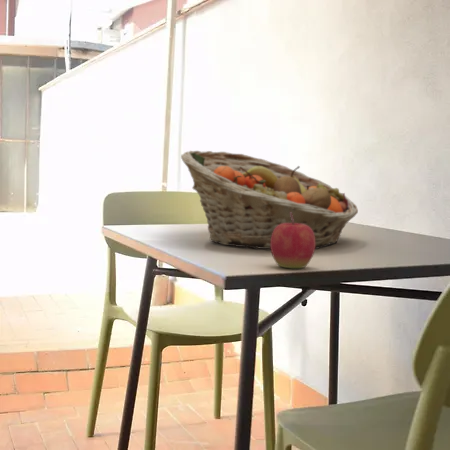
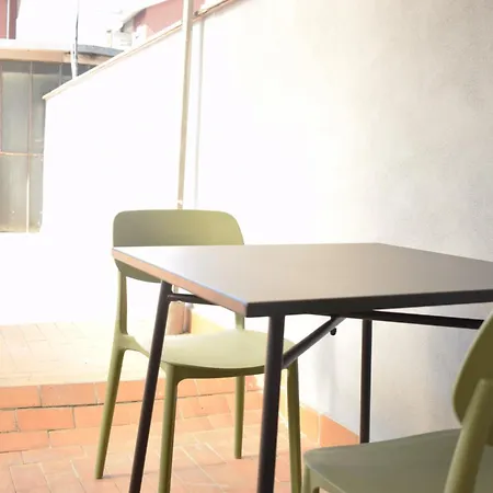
- apple [270,212,316,269]
- fruit basket [180,150,359,250]
